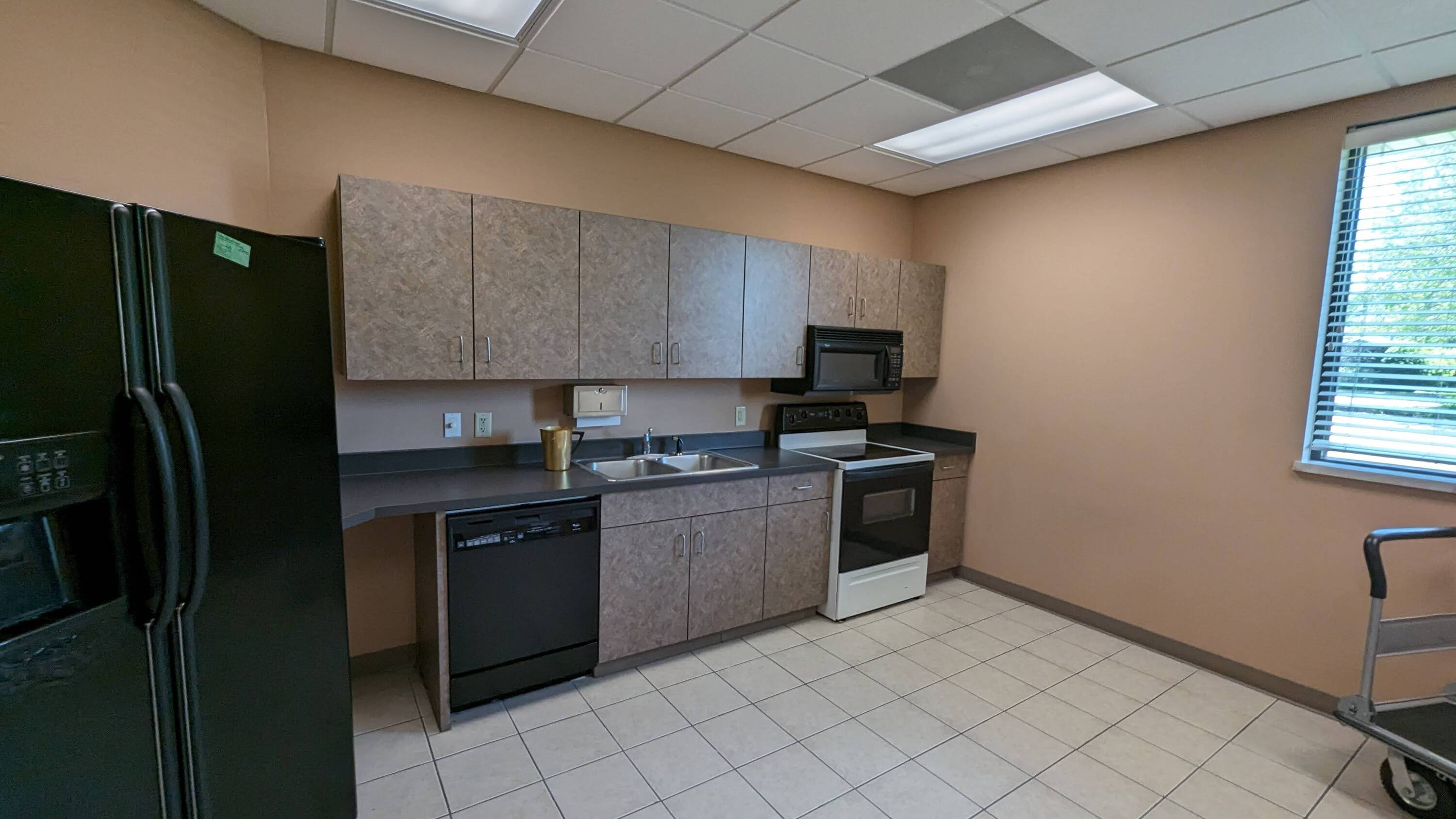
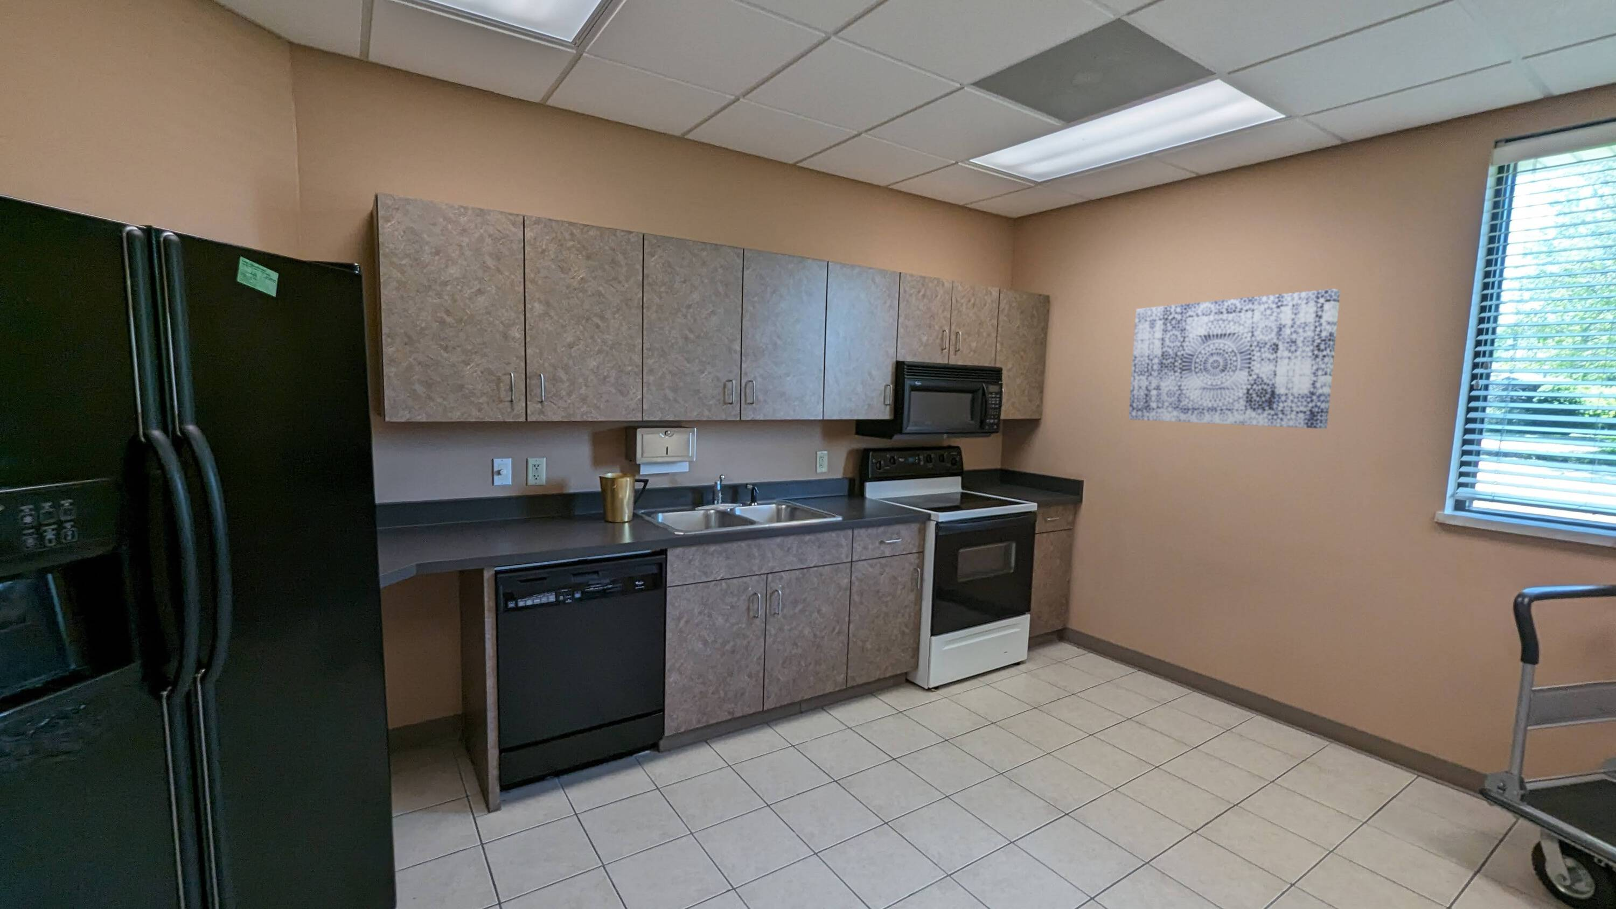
+ wall art [1128,289,1341,430]
